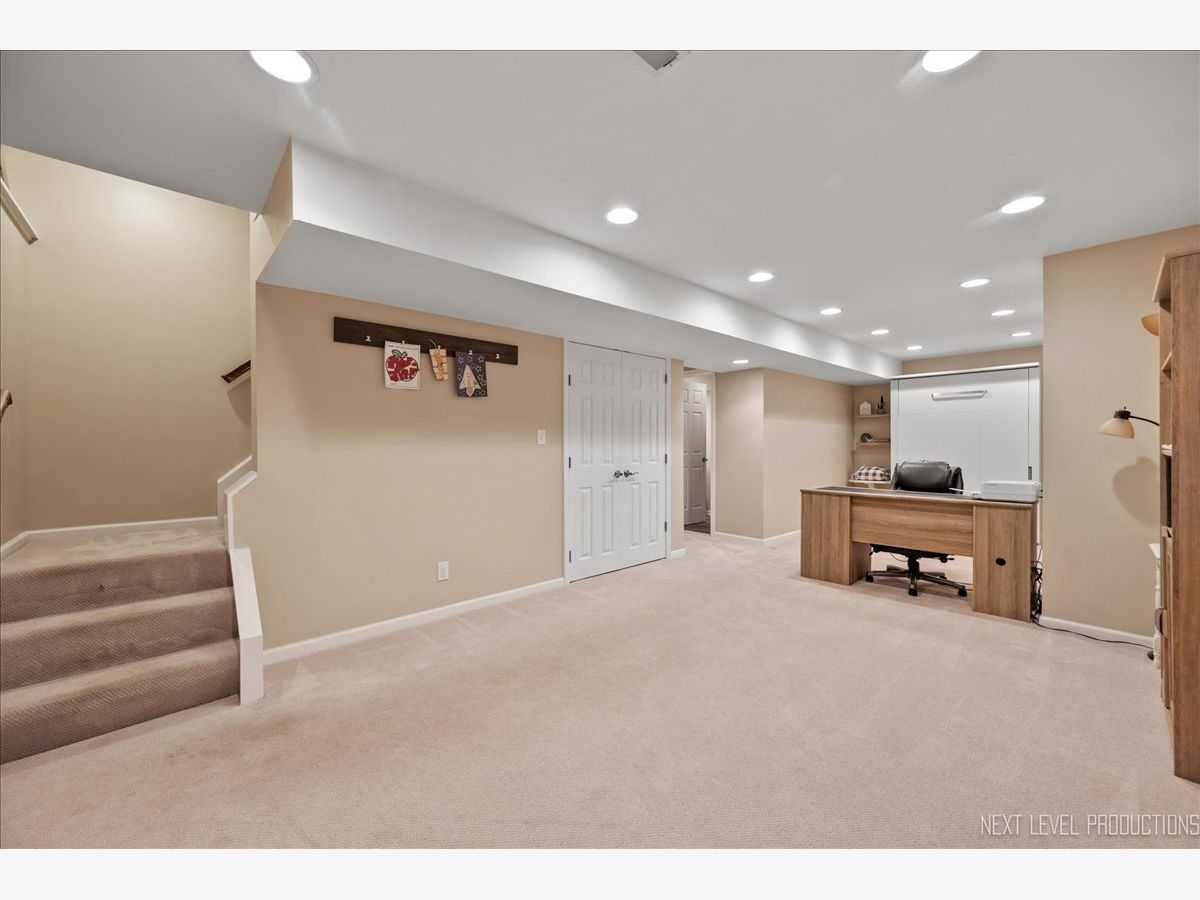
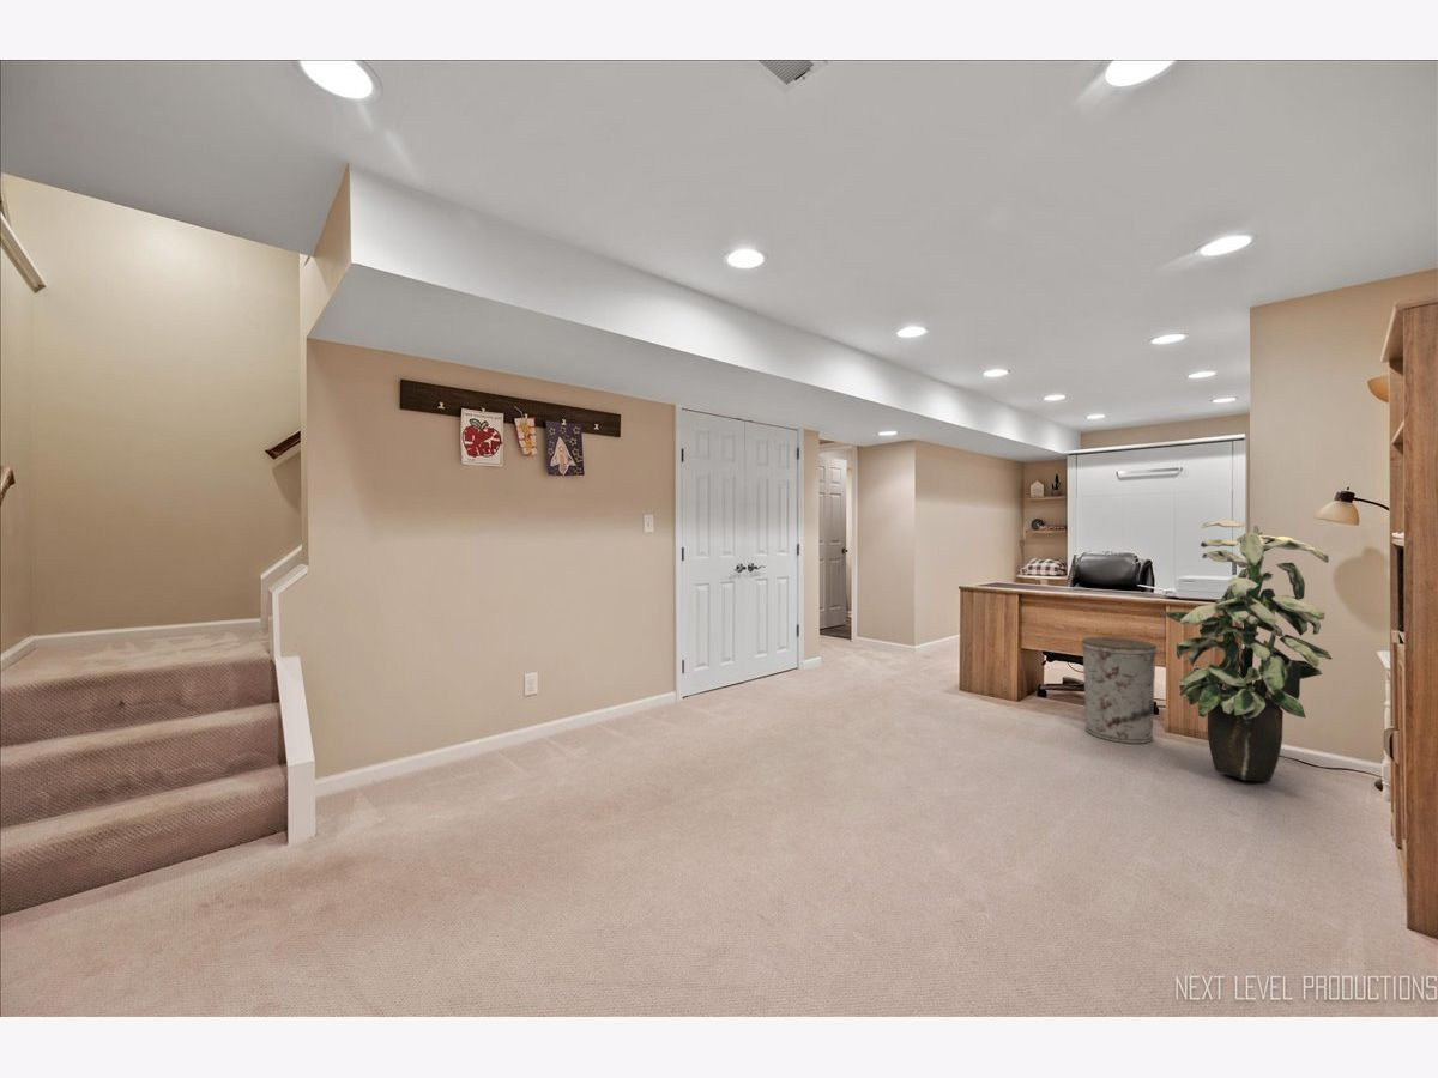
+ trash can [1081,636,1158,745]
+ indoor plant [1160,519,1333,782]
